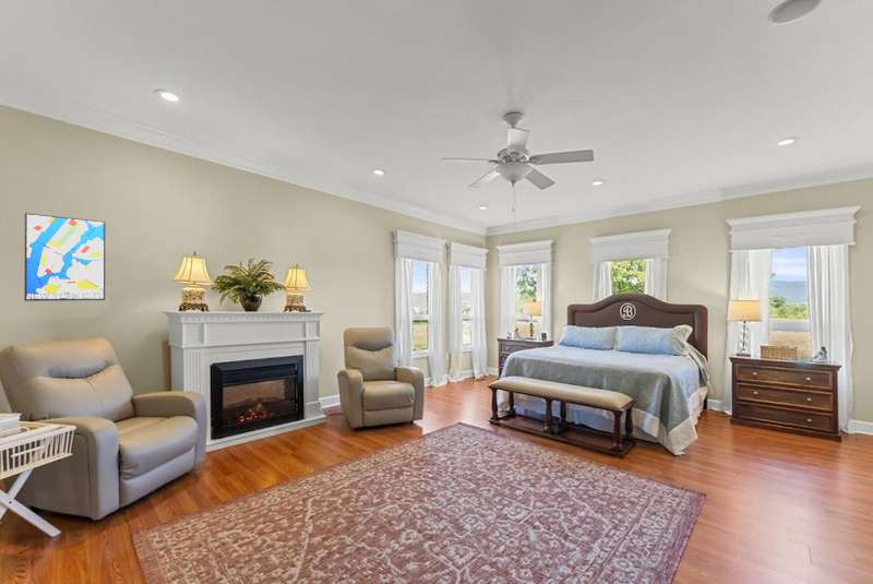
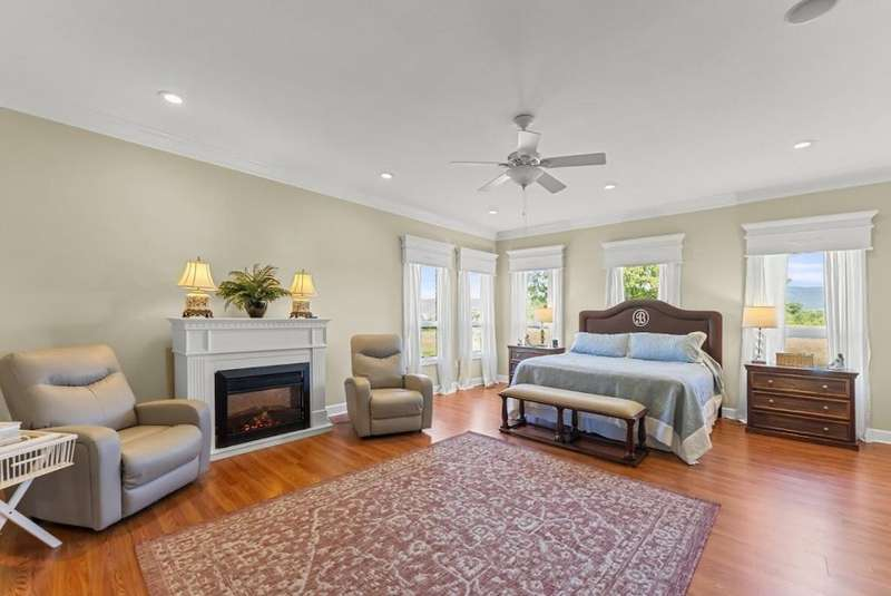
- wall art [23,212,106,302]
